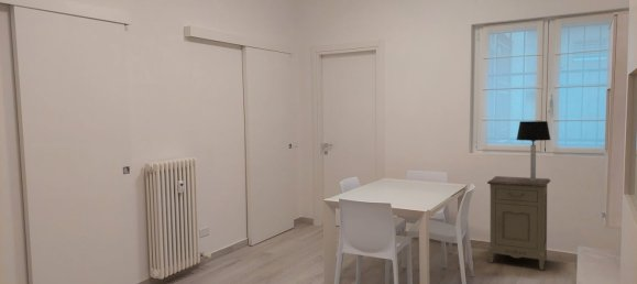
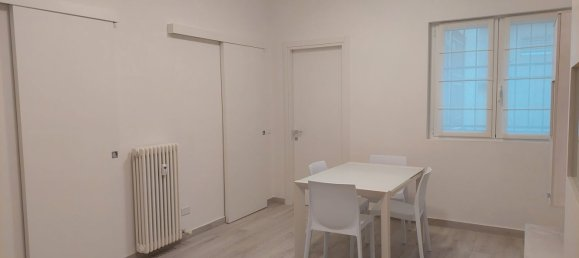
- nightstand [486,175,551,271]
- table lamp [516,120,551,181]
